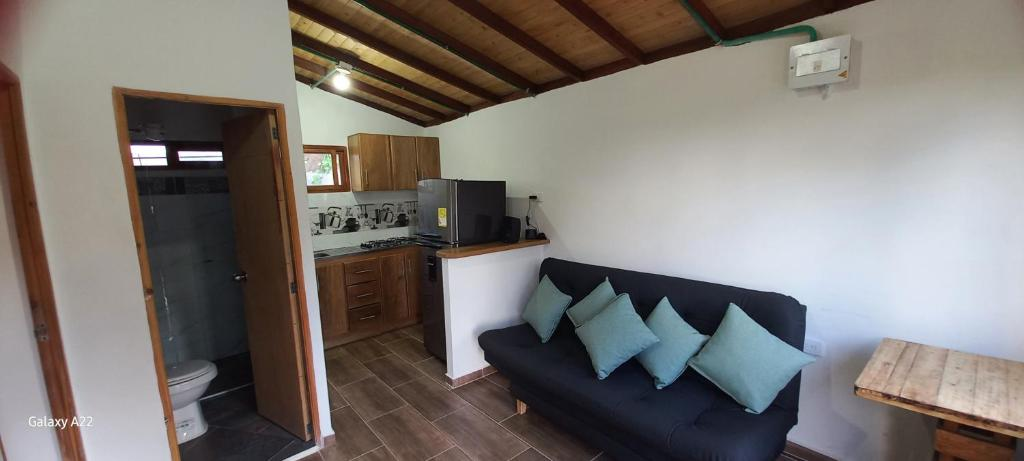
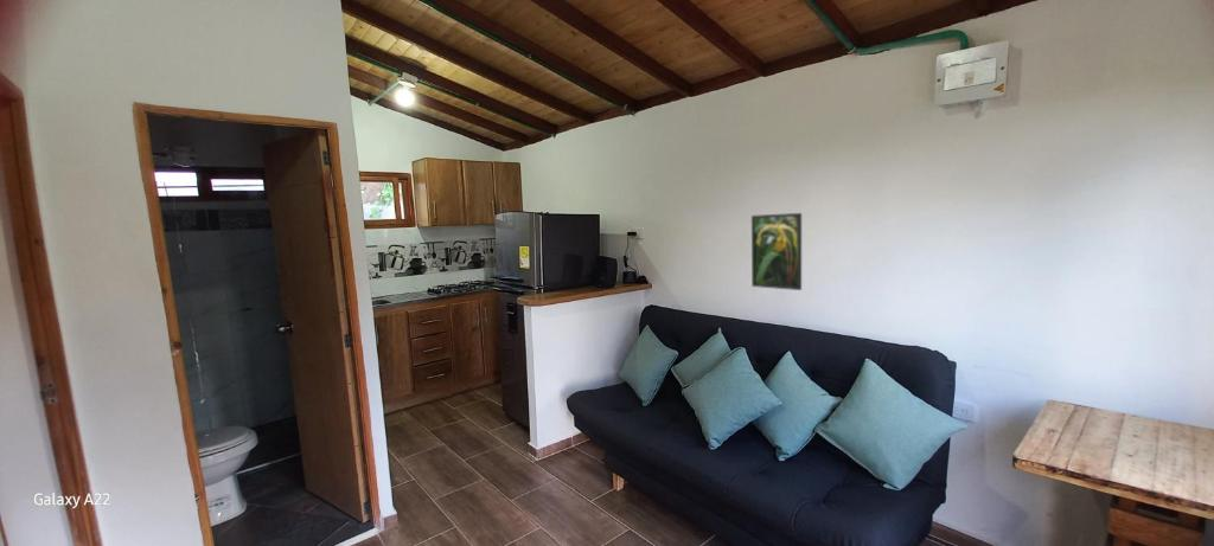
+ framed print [750,212,803,291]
